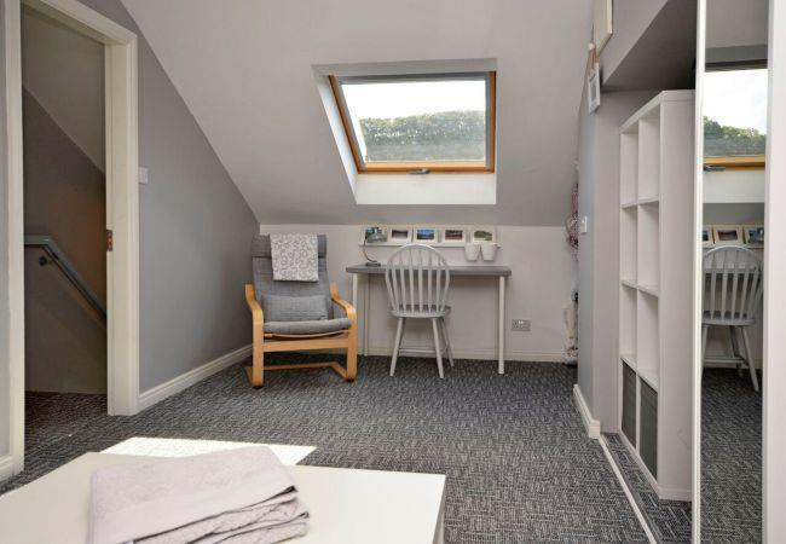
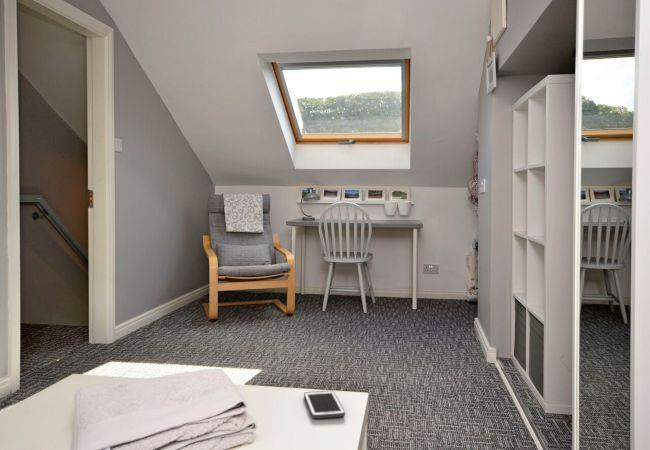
+ cell phone [303,390,346,420]
